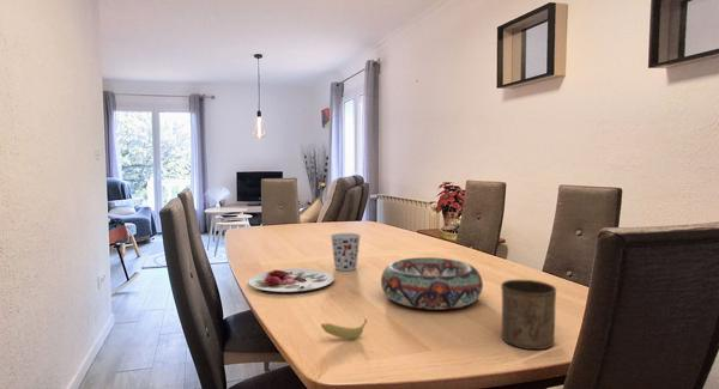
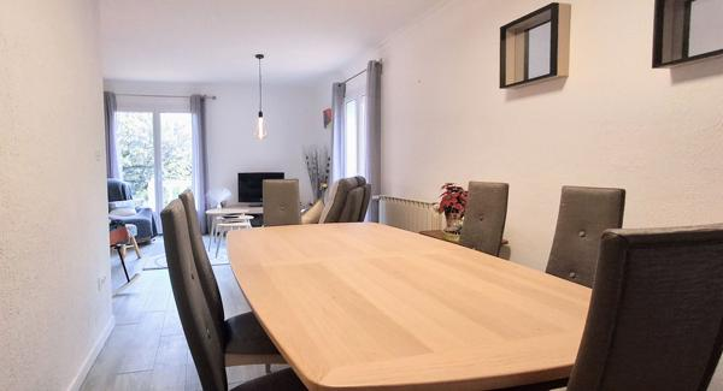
- plate [247,268,336,293]
- decorative bowl [380,256,484,311]
- cup [330,232,362,272]
- banana [320,317,368,340]
- cup [500,279,557,351]
